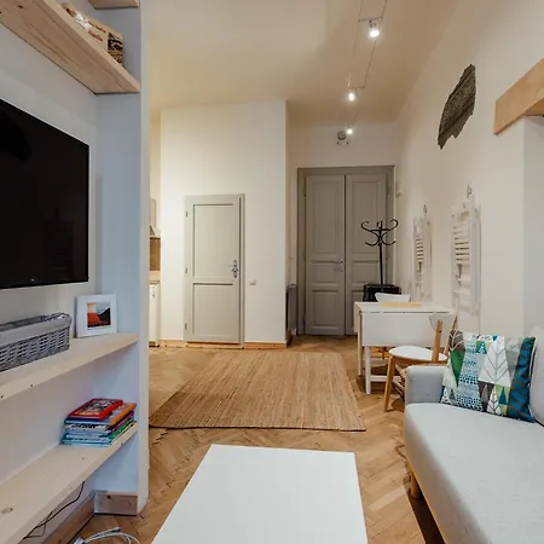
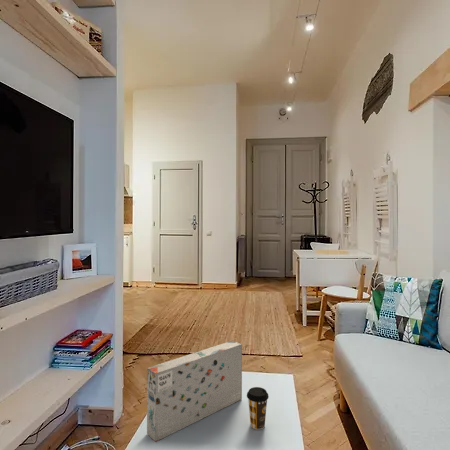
+ toy set box [146,340,243,443]
+ coffee cup [246,386,270,430]
